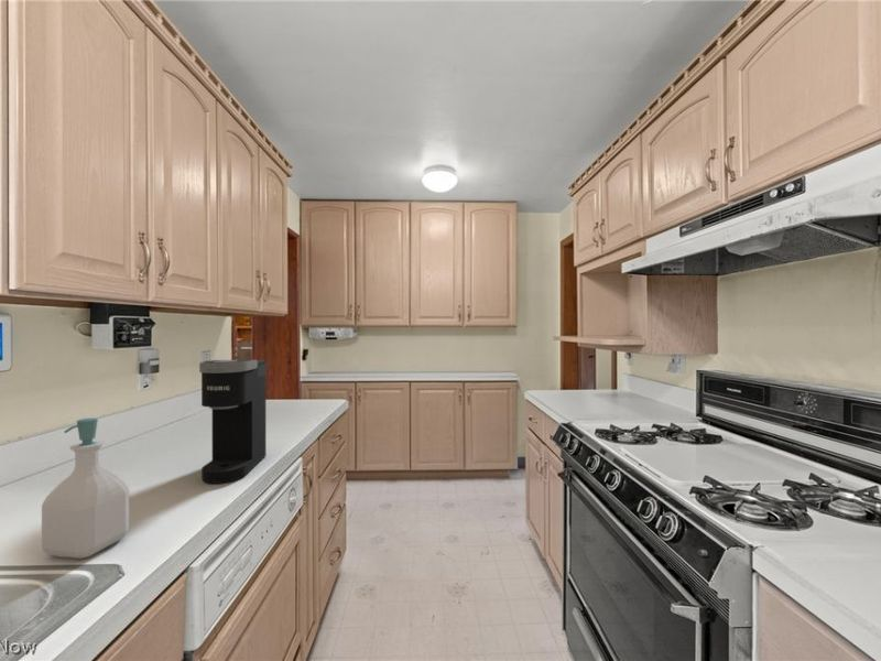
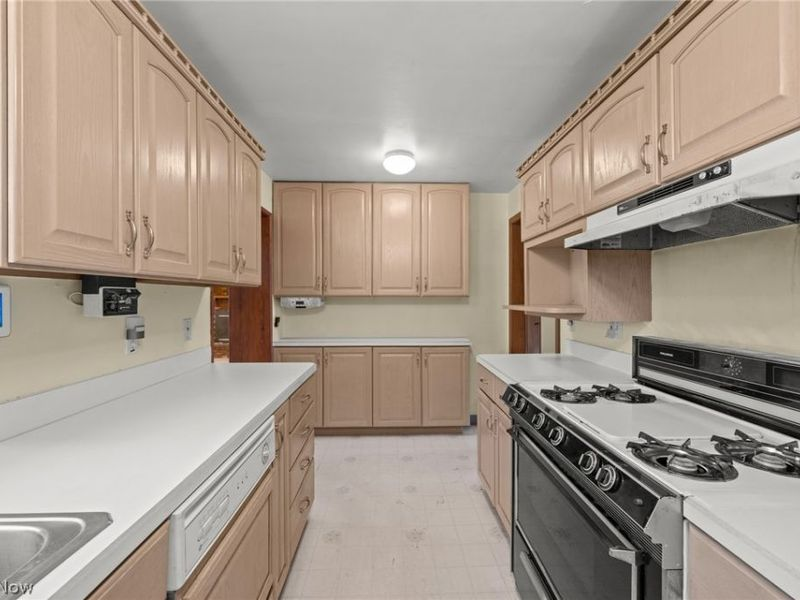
- soap bottle [41,416,130,560]
- coffee maker [198,359,267,485]
